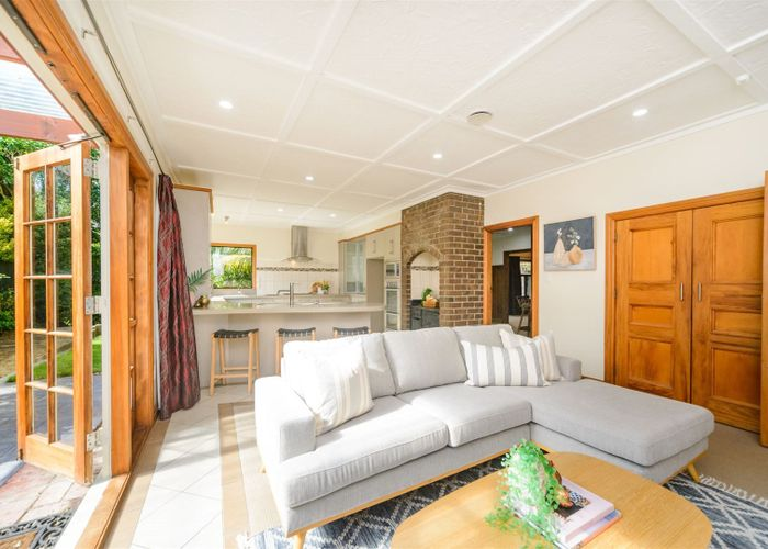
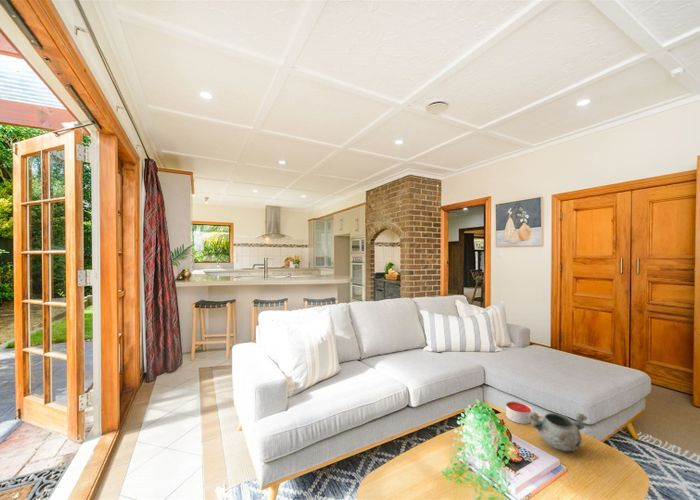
+ decorative bowl [528,411,588,452]
+ candle [505,400,532,425]
